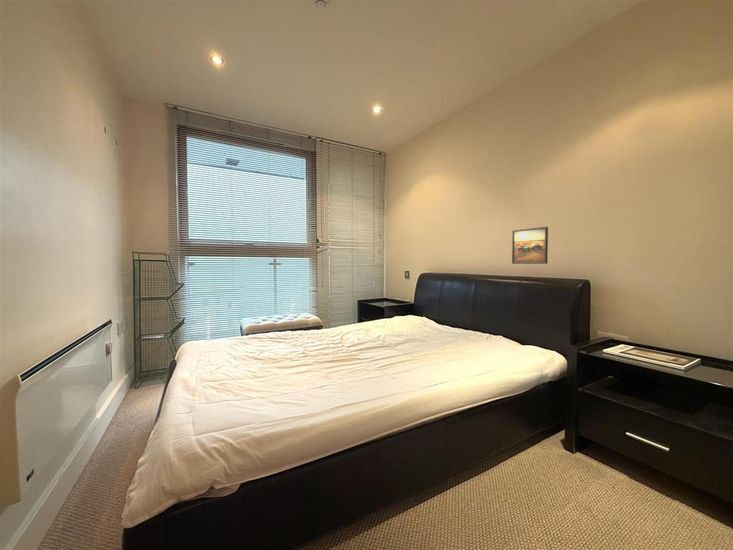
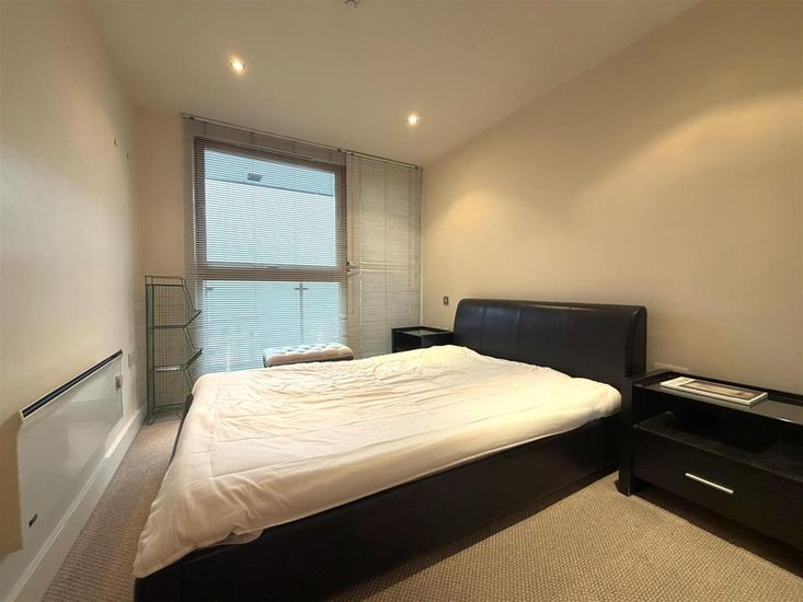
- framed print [511,226,549,265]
